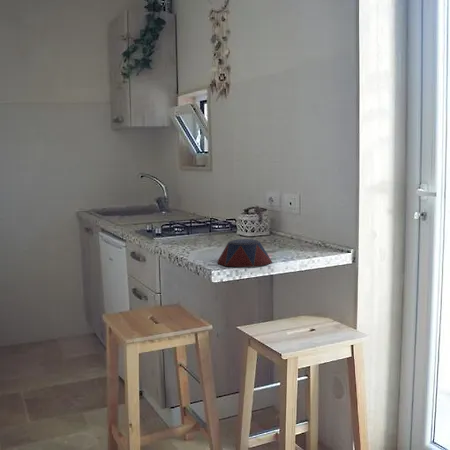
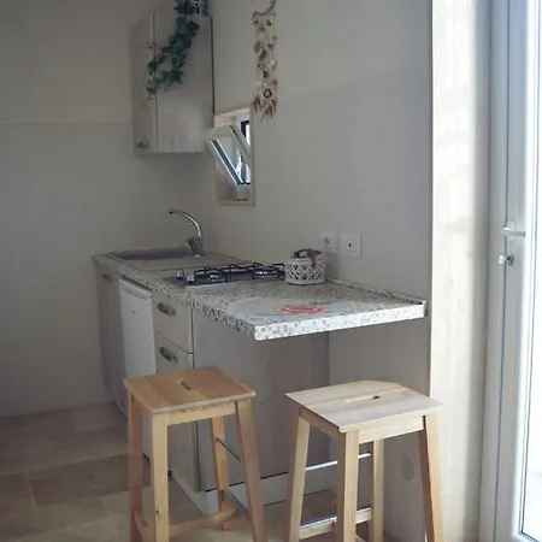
- bowl [217,238,273,268]
